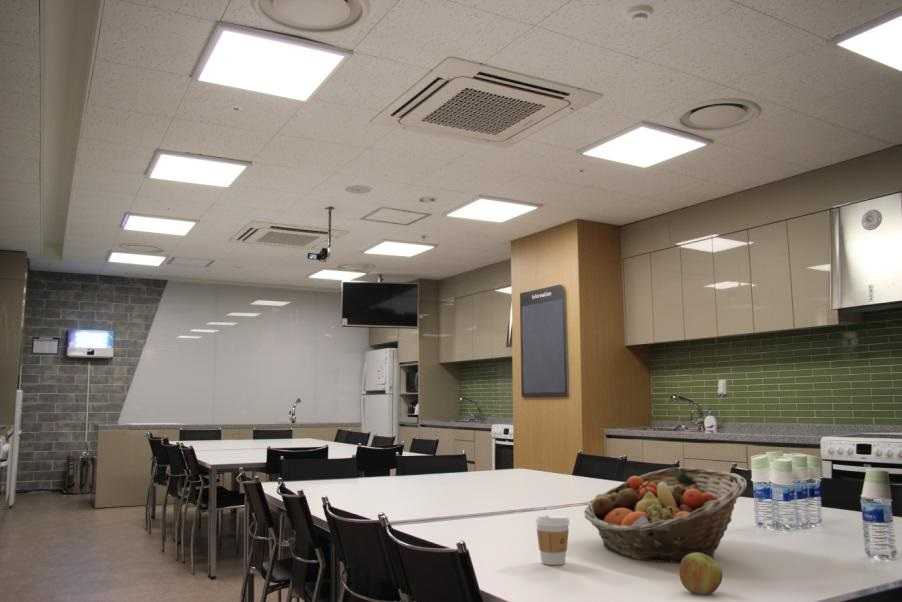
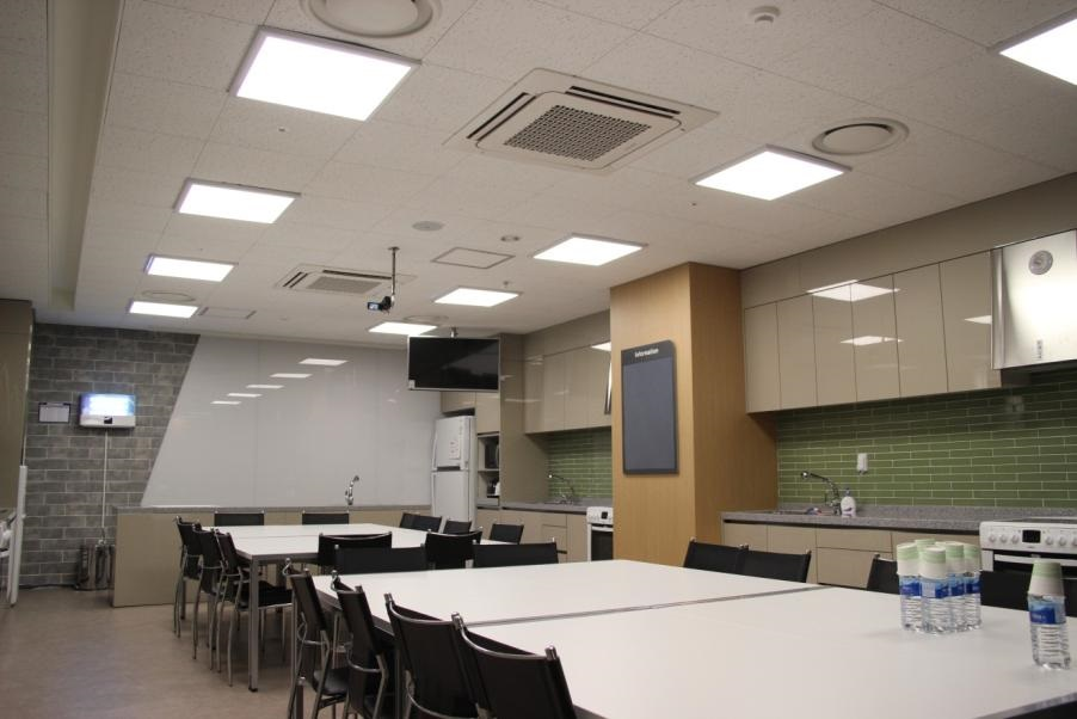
- coffee cup [535,513,571,566]
- apple [678,553,723,596]
- fruit basket [583,466,748,564]
